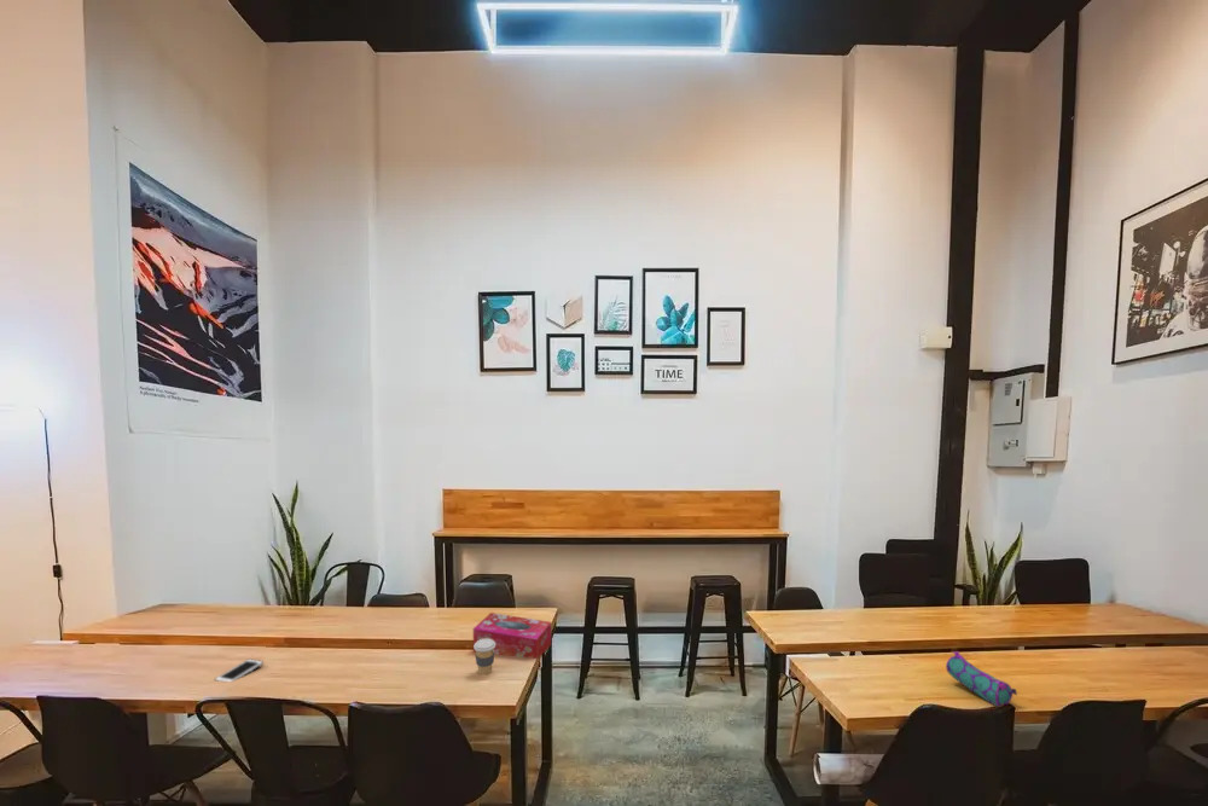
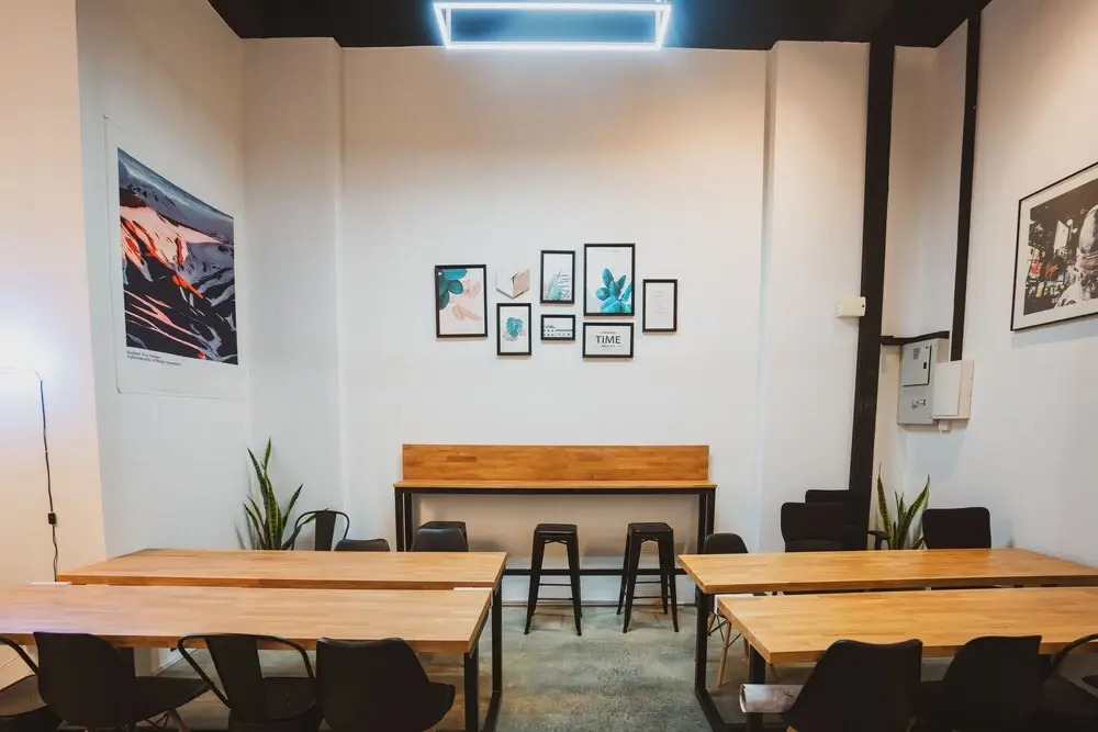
- pencil case [945,650,1018,707]
- tissue box [472,611,552,660]
- coffee cup [472,638,495,675]
- cell phone [214,657,265,683]
